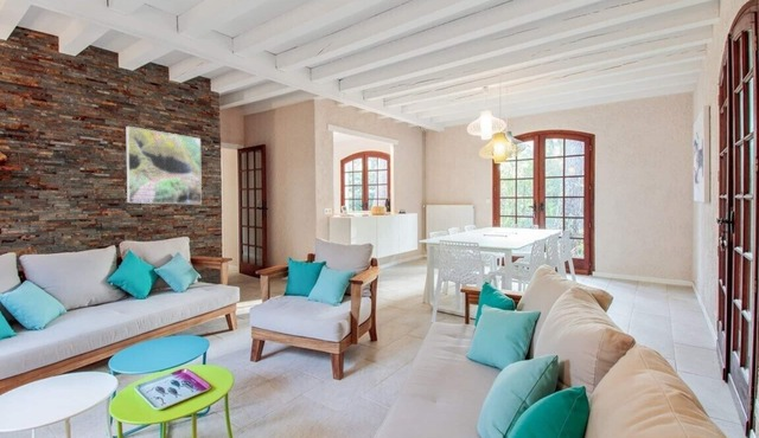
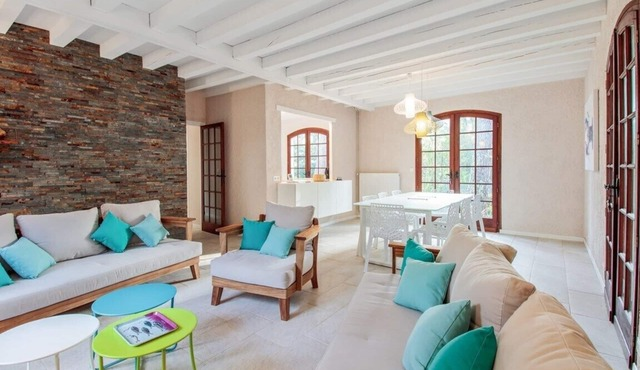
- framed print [126,125,203,205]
